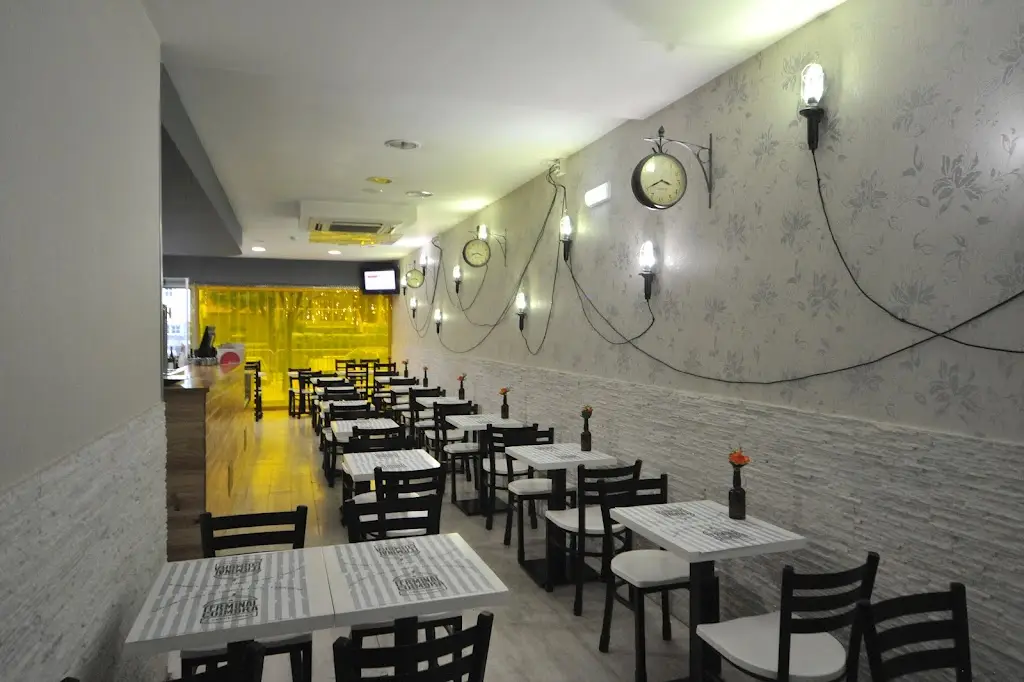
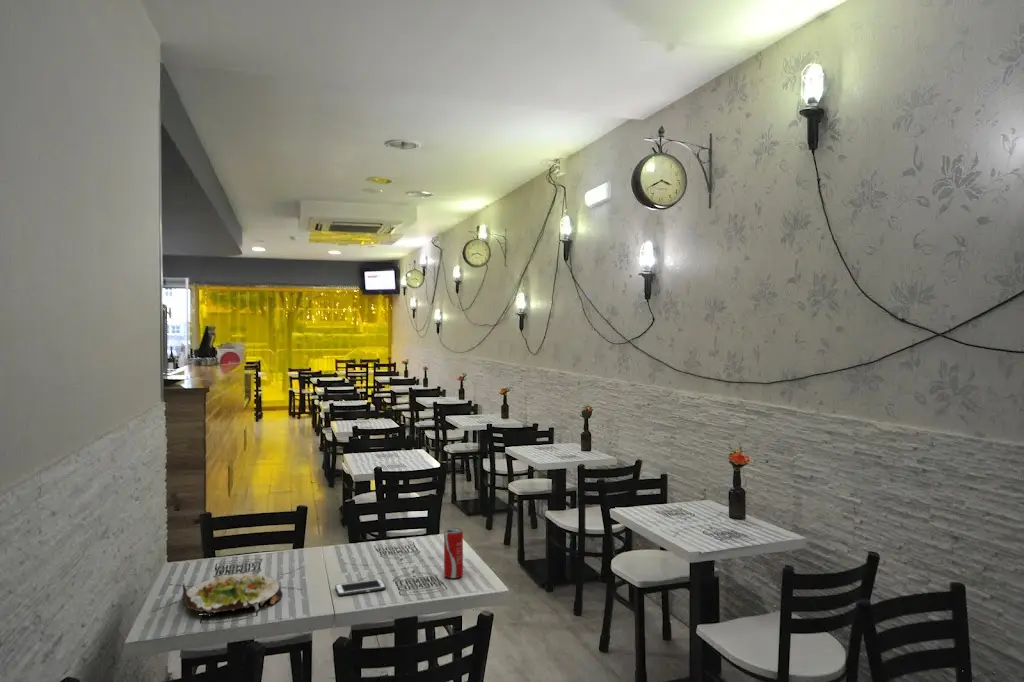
+ beverage can [443,527,464,579]
+ cell phone [334,578,387,597]
+ salad plate [181,571,283,614]
